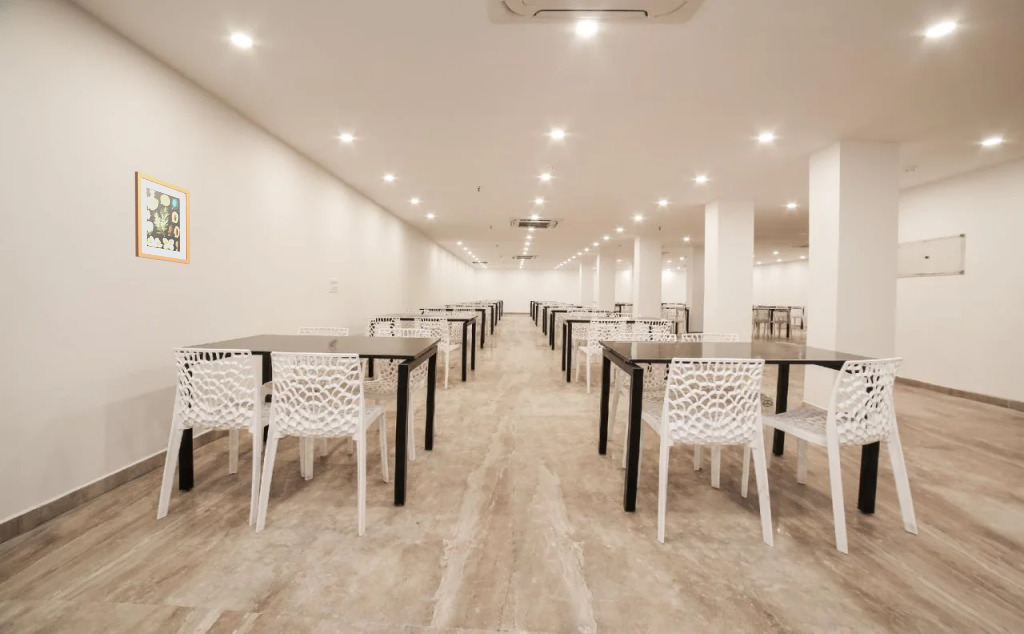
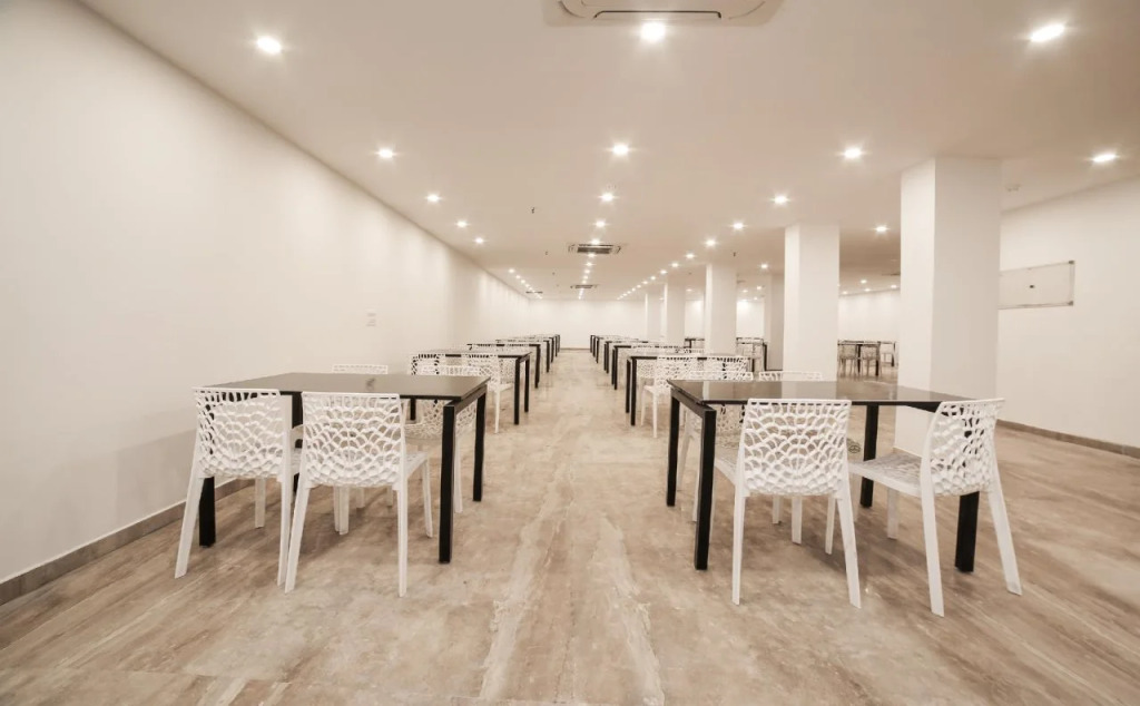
- wall art [134,170,191,265]
